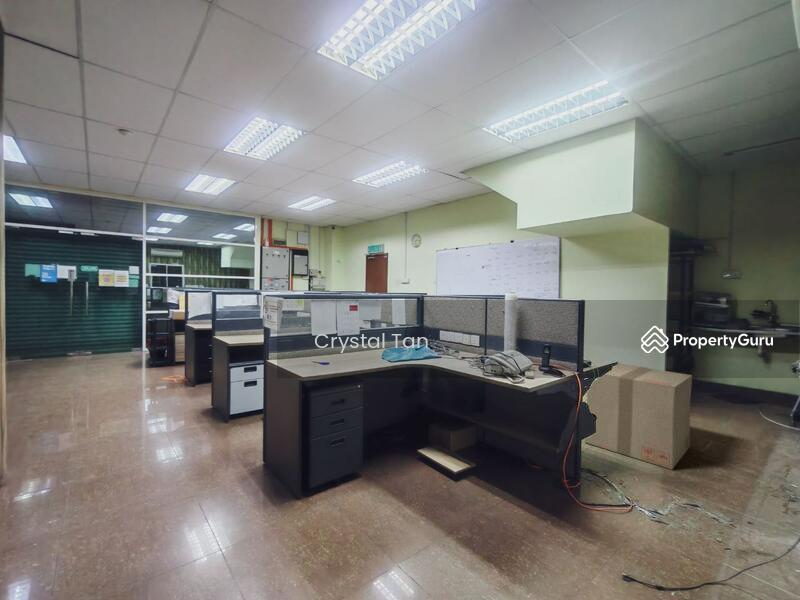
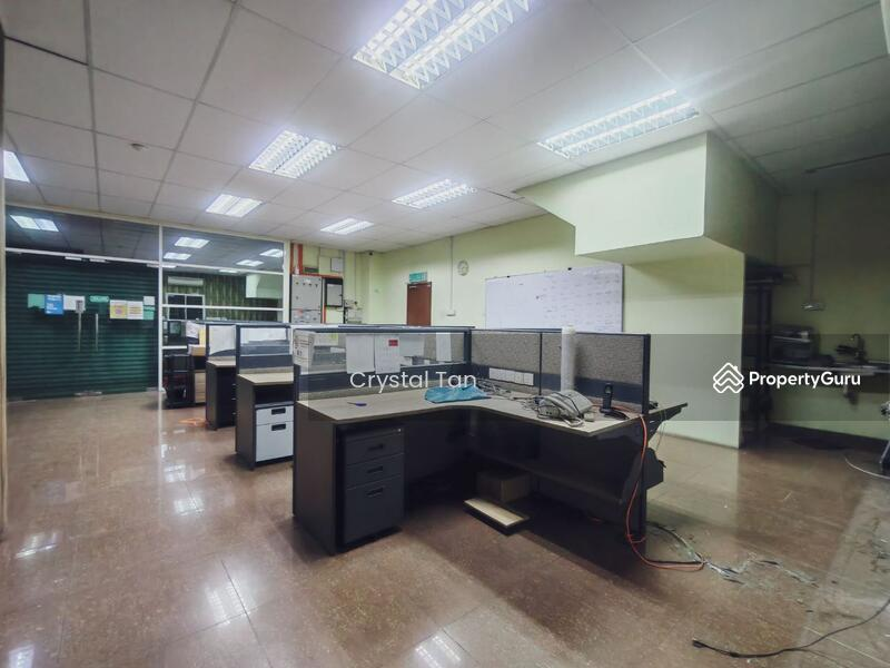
- cardboard box [584,362,693,470]
